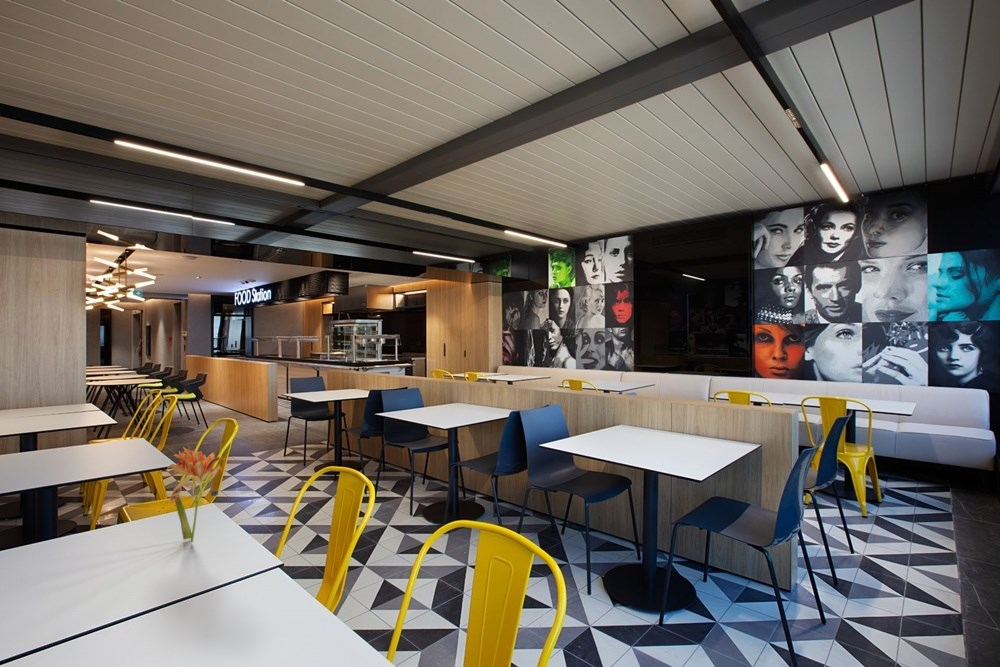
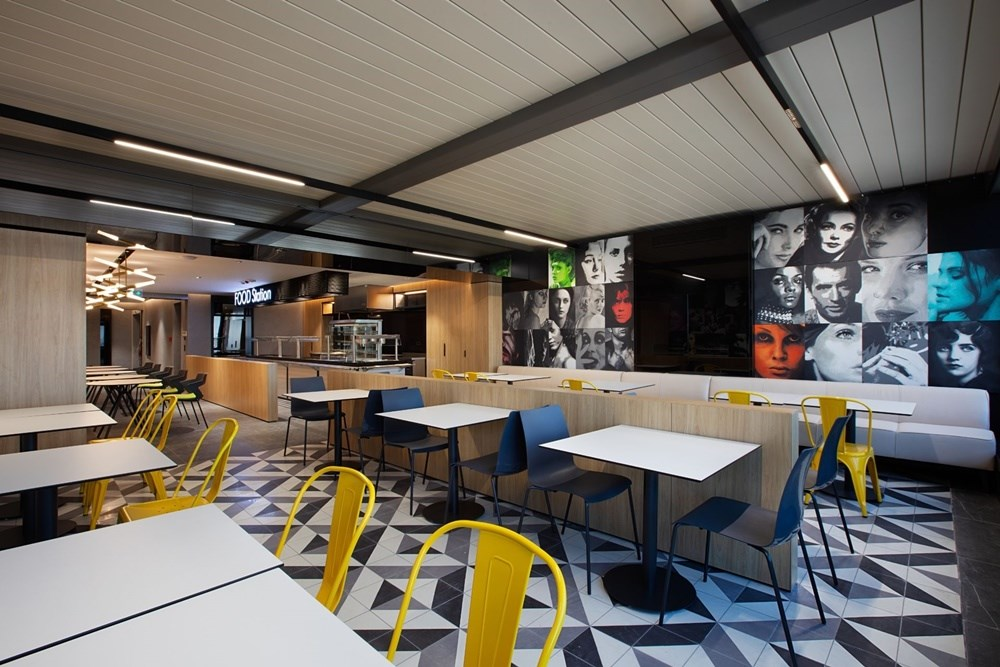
- flower [165,446,229,543]
